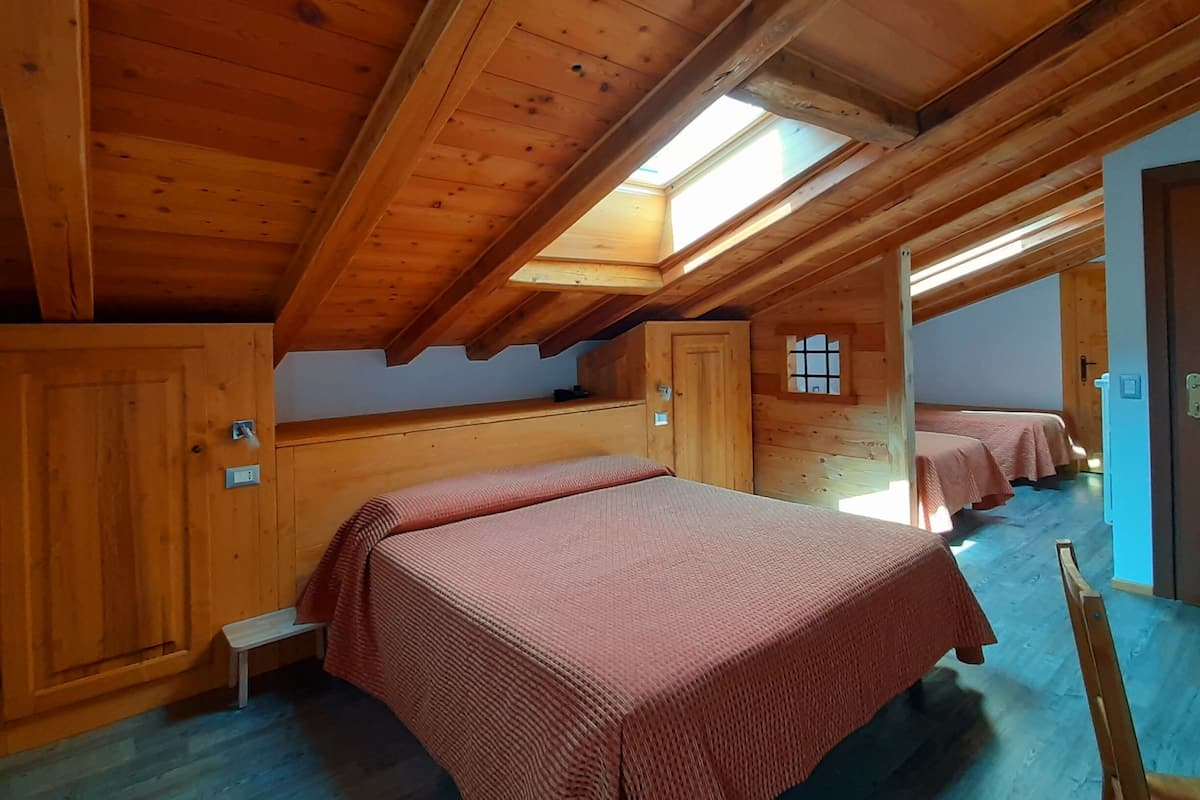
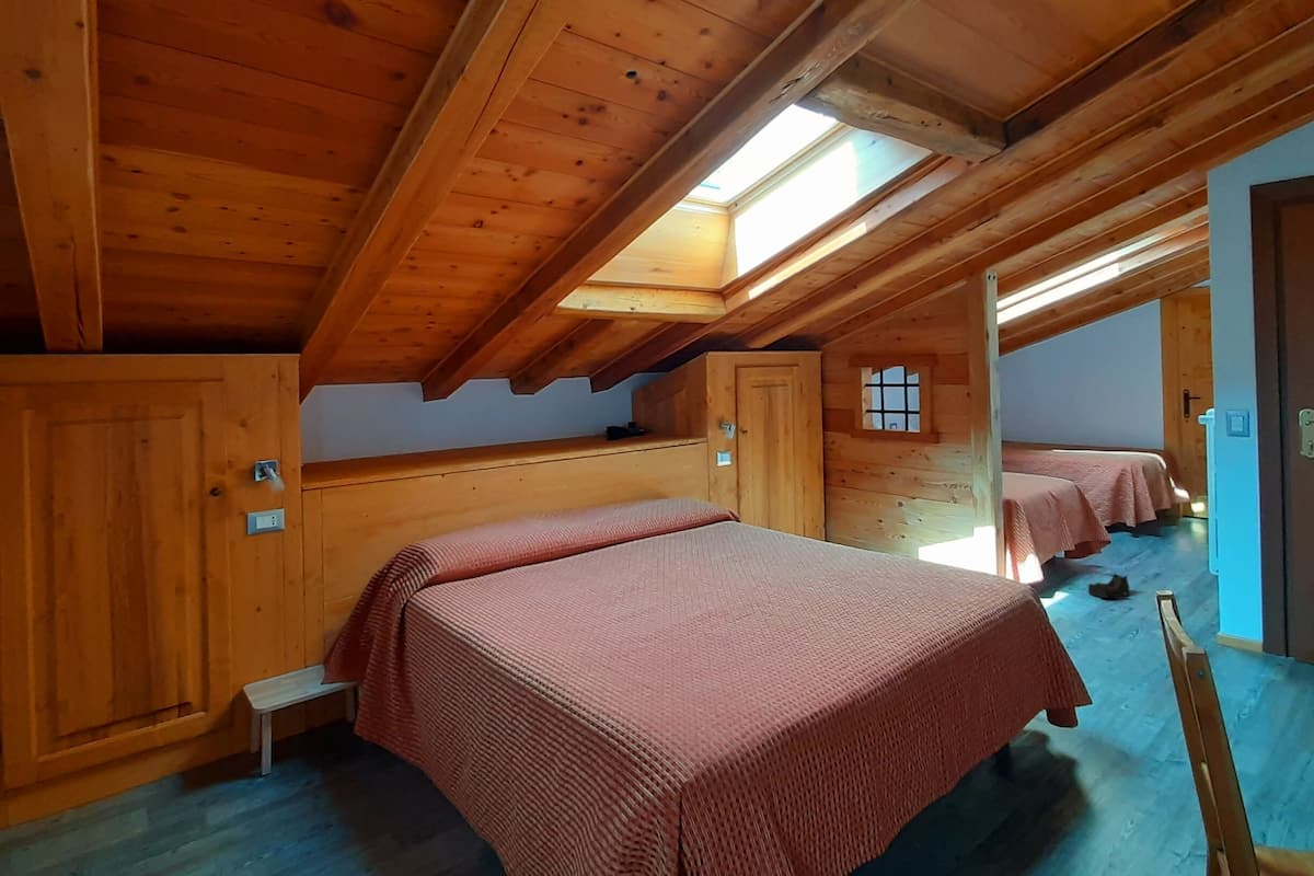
+ boots [1087,572,1131,599]
